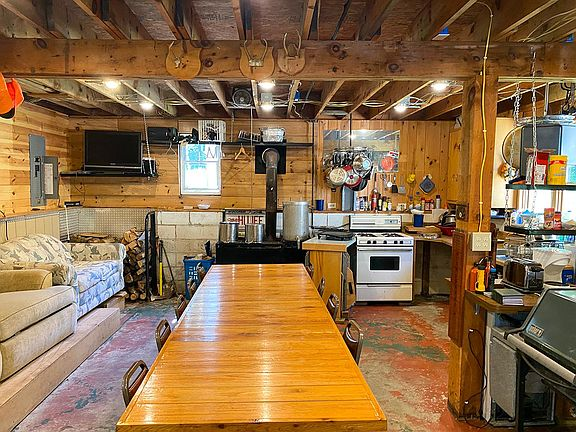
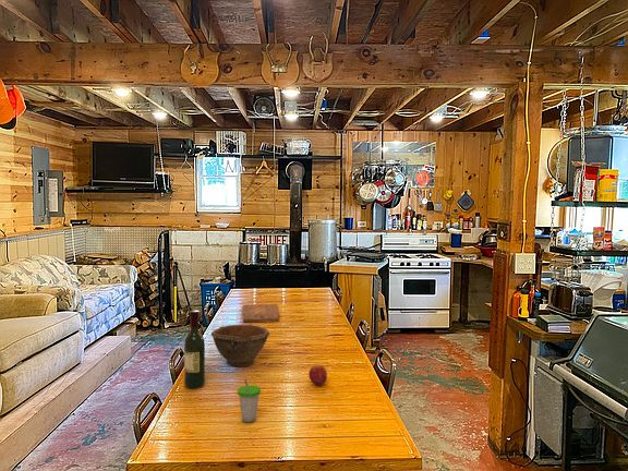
+ wine bottle [183,310,206,389]
+ cutting board [242,303,280,323]
+ fruit [307,364,328,386]
+ bowl [210,324,270,367]
+ cup [237,379,262,424]
